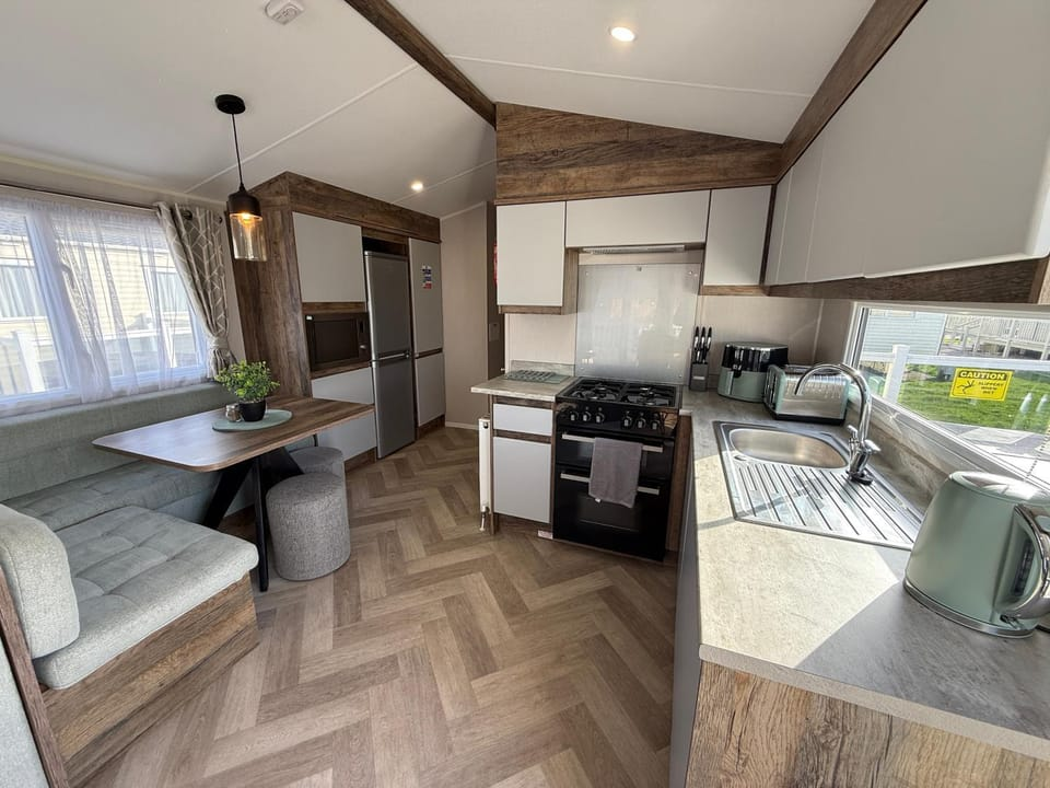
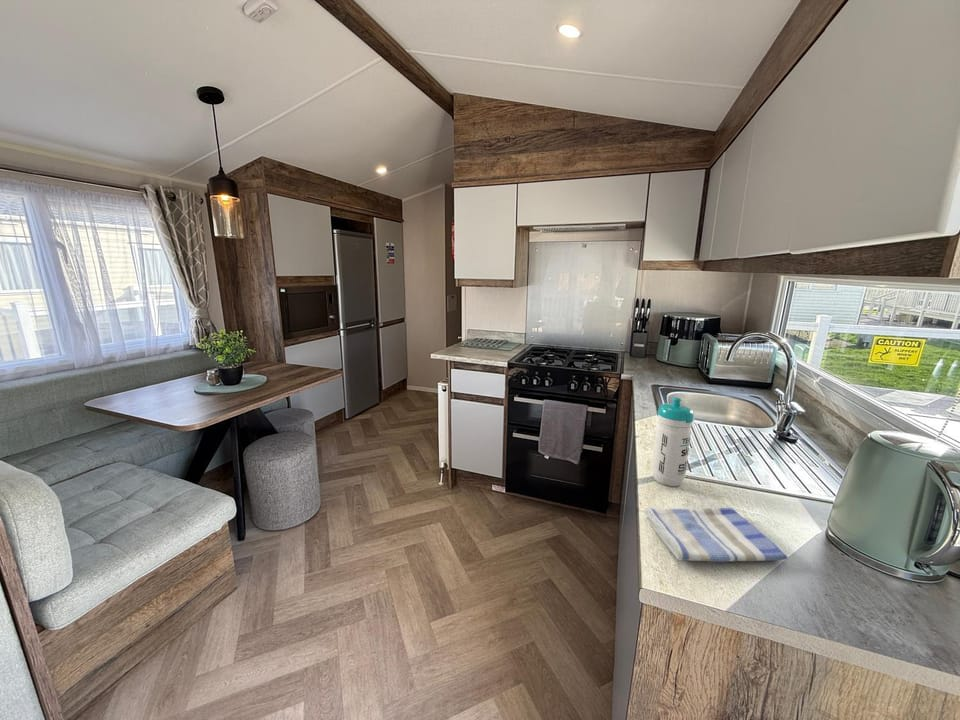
+ water bottle [651,396,695,487]
+ dish towel [643,507,788,563]
